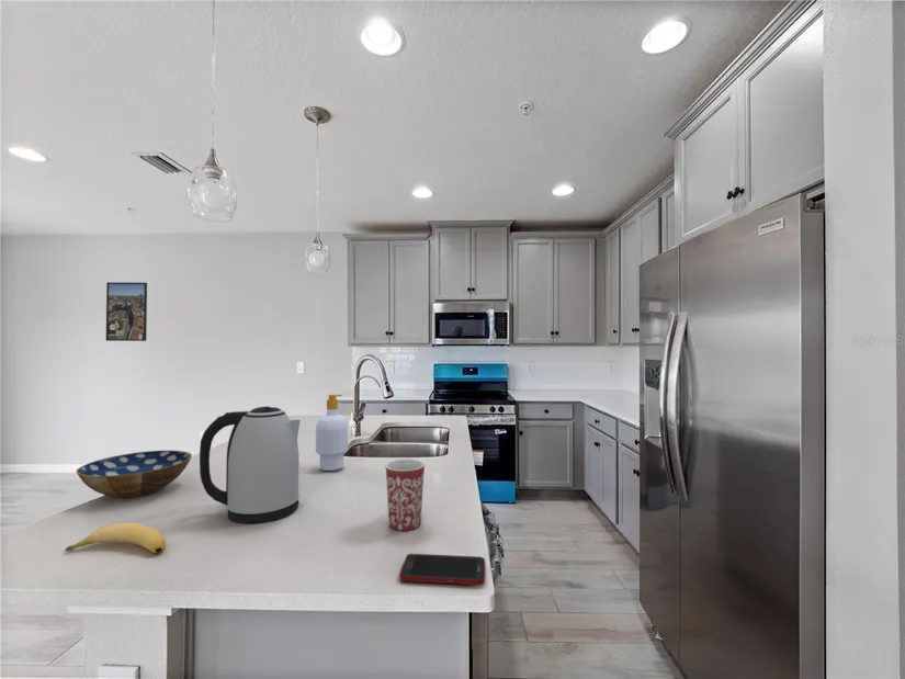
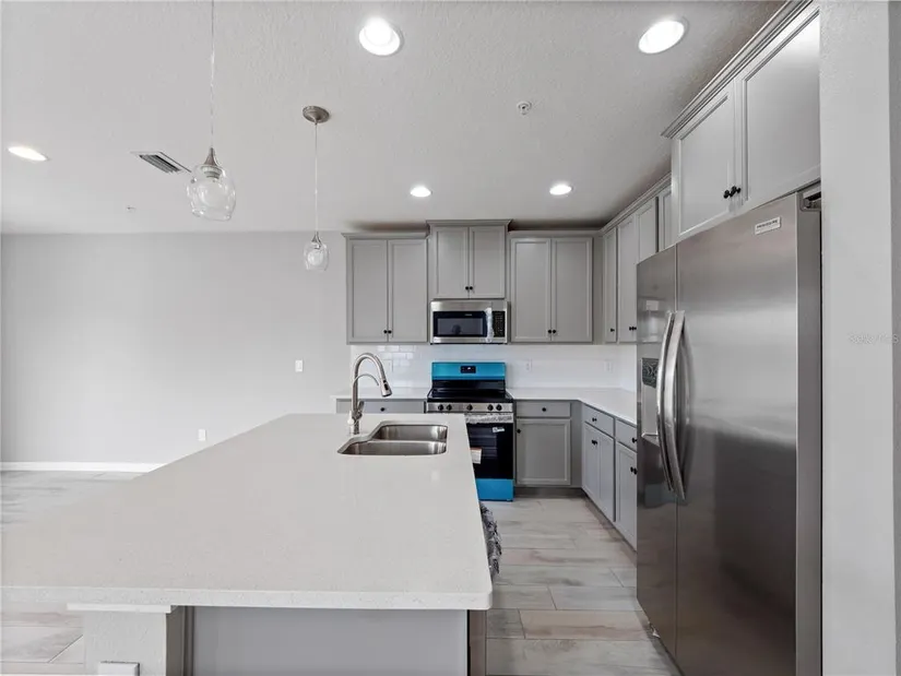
- mug [384,457,427,532]
- soap bottle [315,394,349,472]
- cell phone [398,553,486,586]
- banana [64,522,167,554]
- kettle [199,405,302,524]
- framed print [105,281,148,342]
- bowl [75,449,193,499]
